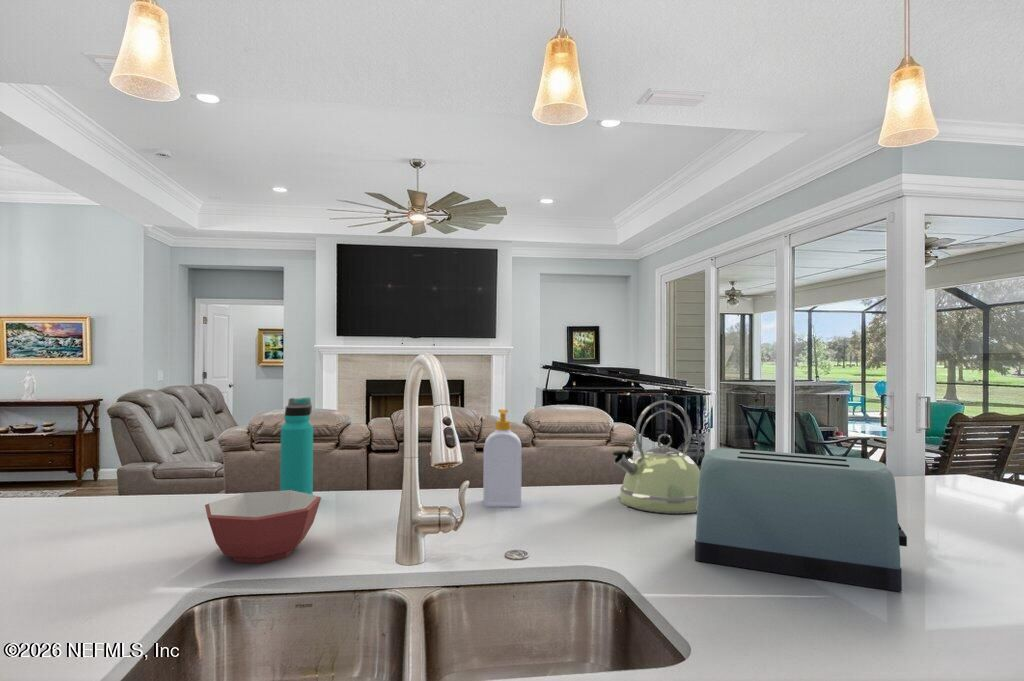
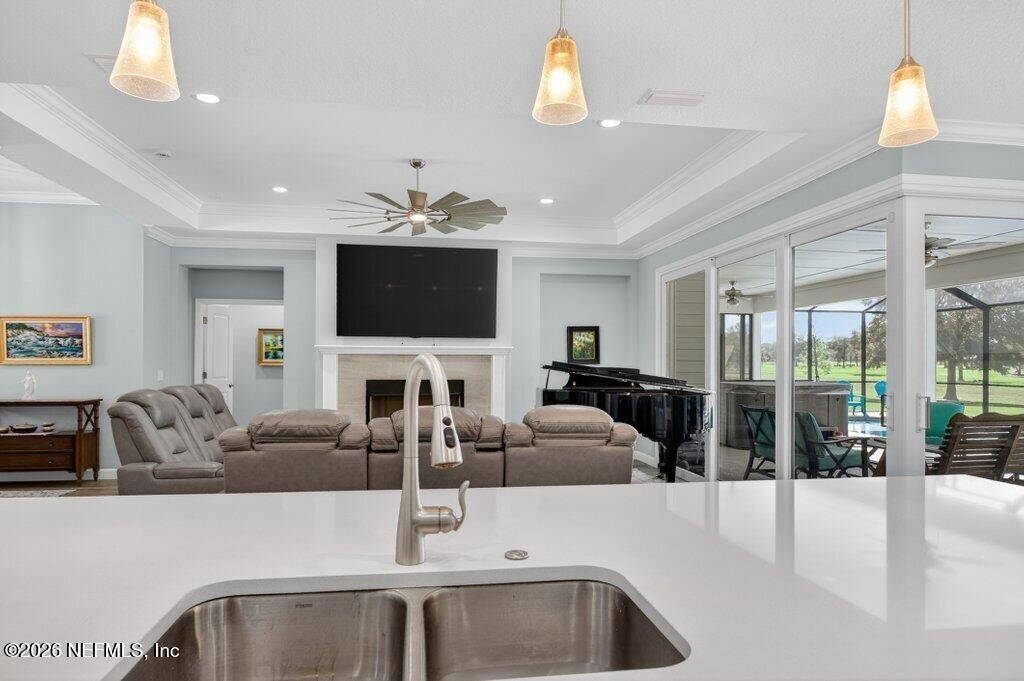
- bowl [204,490,322,564]
- kettle [611,400,700,515]
- toaster [694,447,908,592]
- water bottle [279,397,314,495]
- soap bottle [482,408,523,508]
